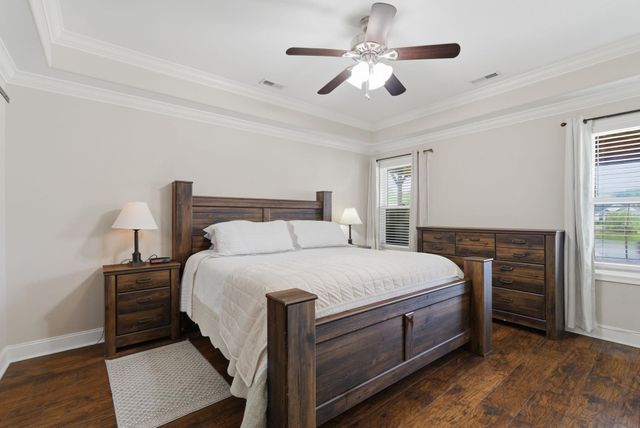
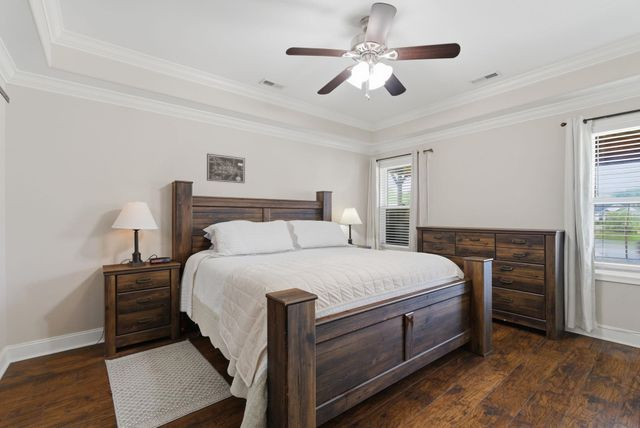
+ wall art [206,152,246,184]
